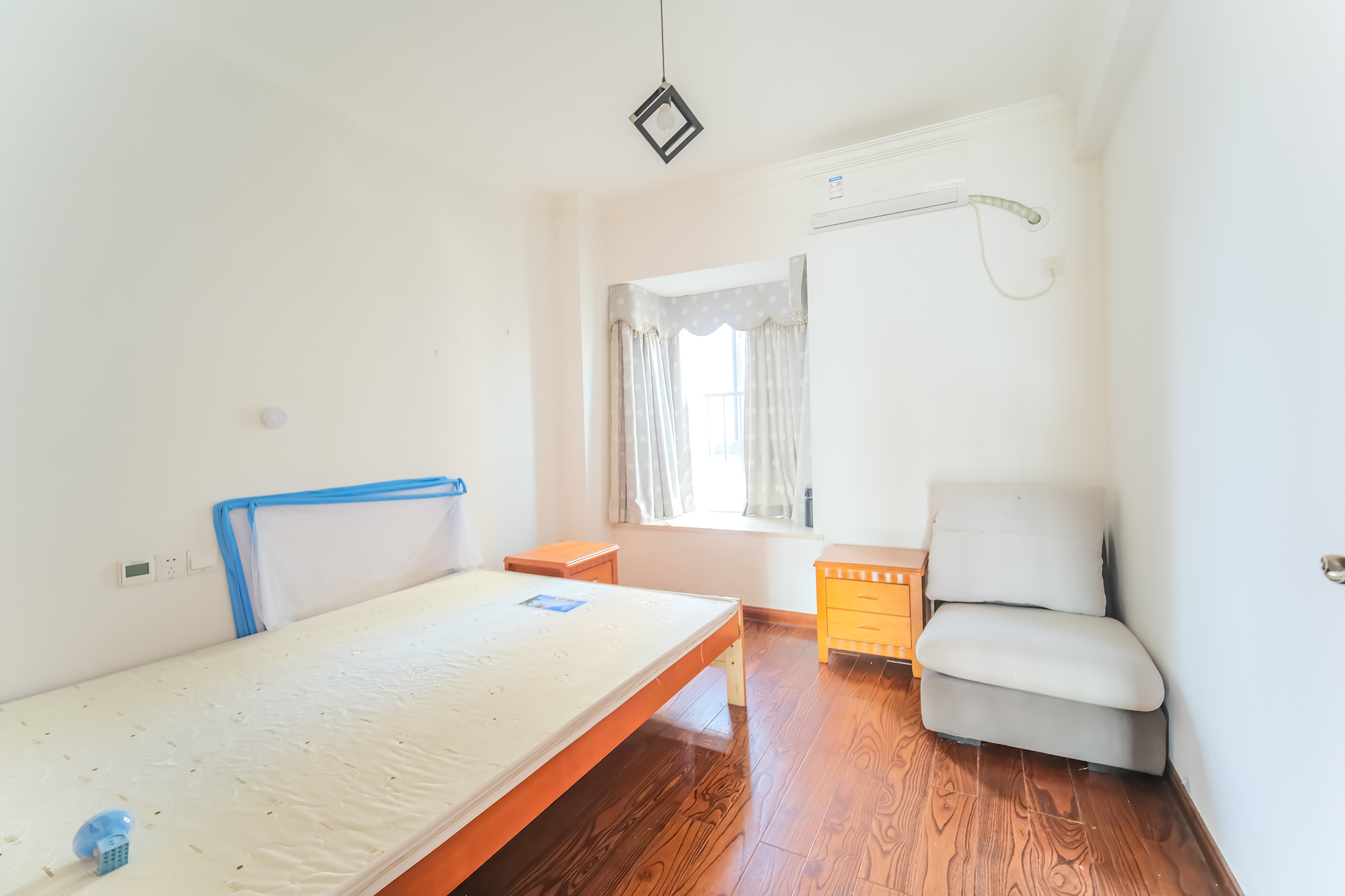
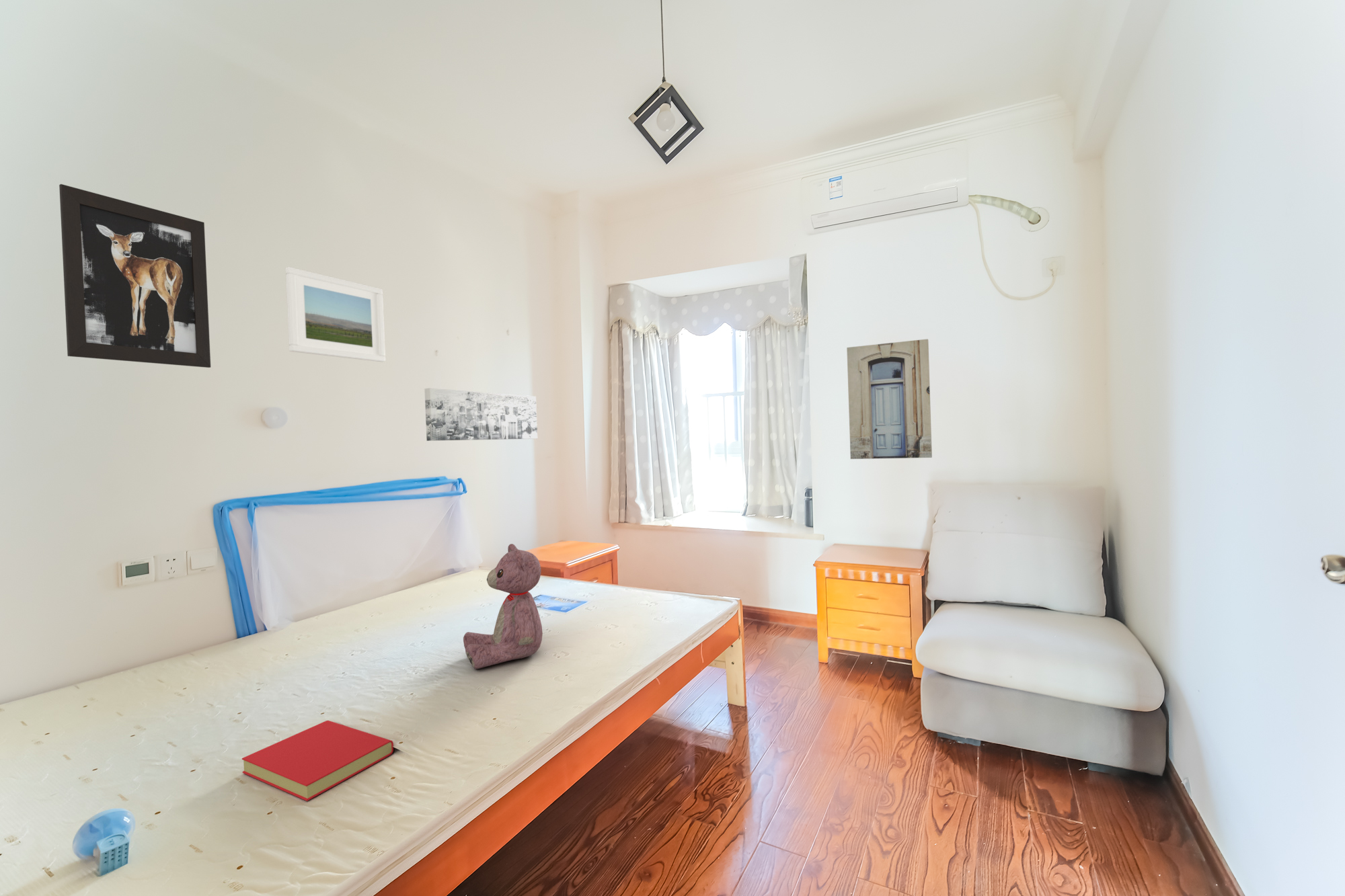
+ wall art [846,338,933,460]
+ wall art [59,184,211,368]
+ book [241,720,394,802]
+ wall art [424,387,538,442]
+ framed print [285,266,386,363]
+ teddy bear [463,543,543,669]
